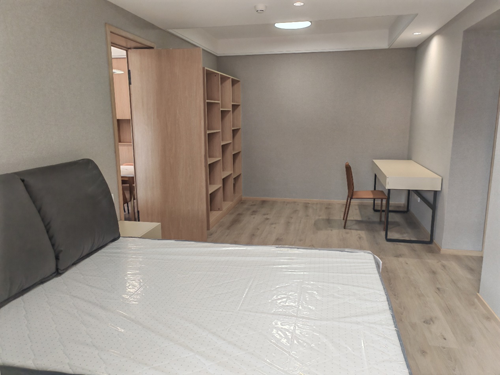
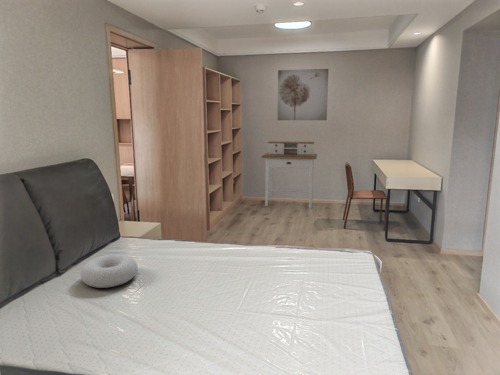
+ wall art [277,68,330,121]
+ cushion [80,253,139,289]
+ desk [261,140,318,209]
